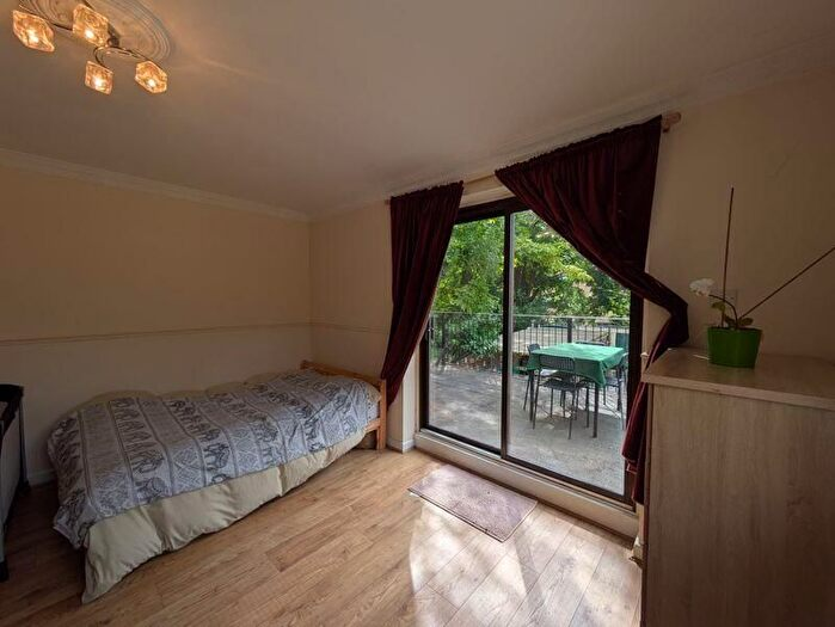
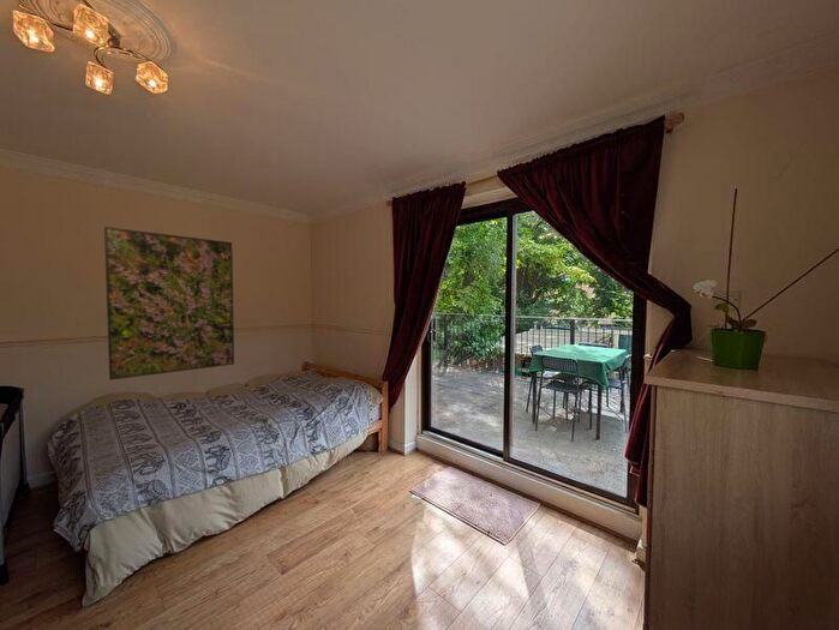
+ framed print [103,226,235,382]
